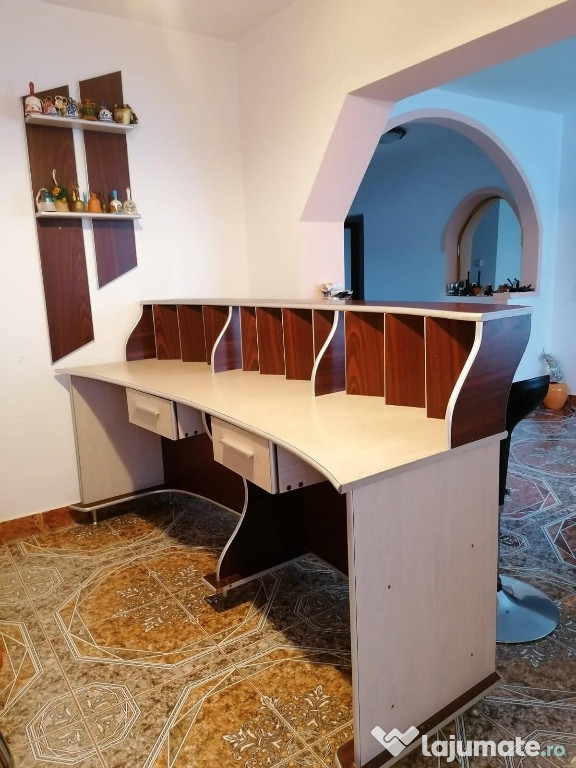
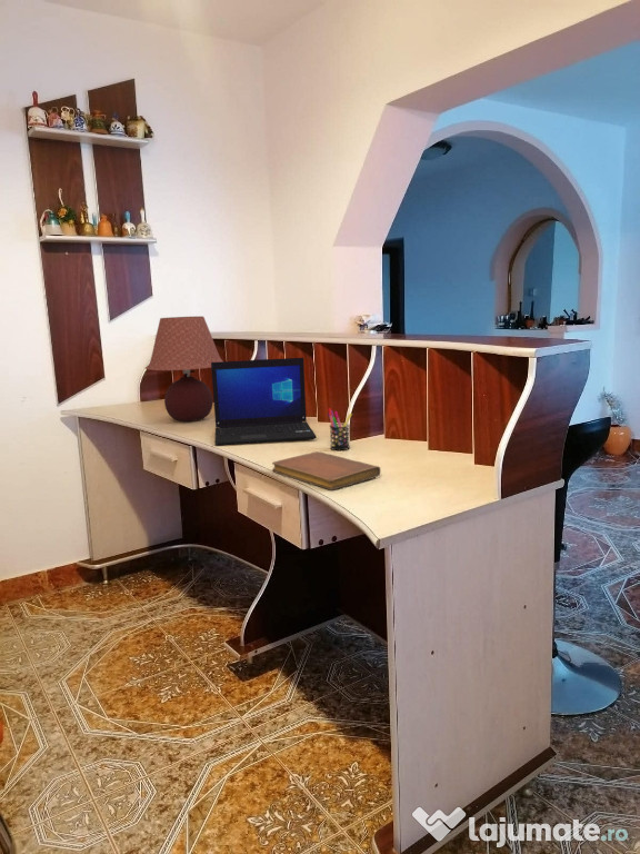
+ pen holder [327,407,353,451]
+ table lamp [144,316,223,423]
+ laptop [210,357,318,447]
+ notebook [271,450,381,491]
